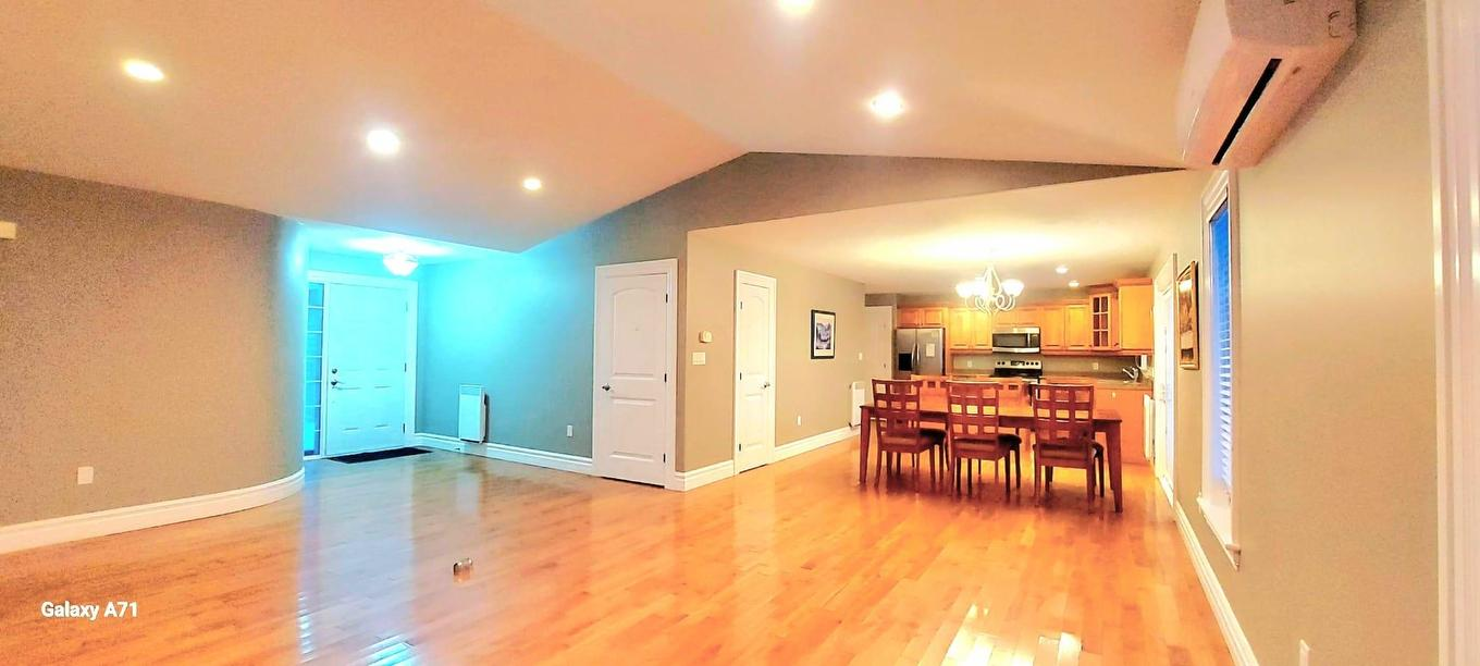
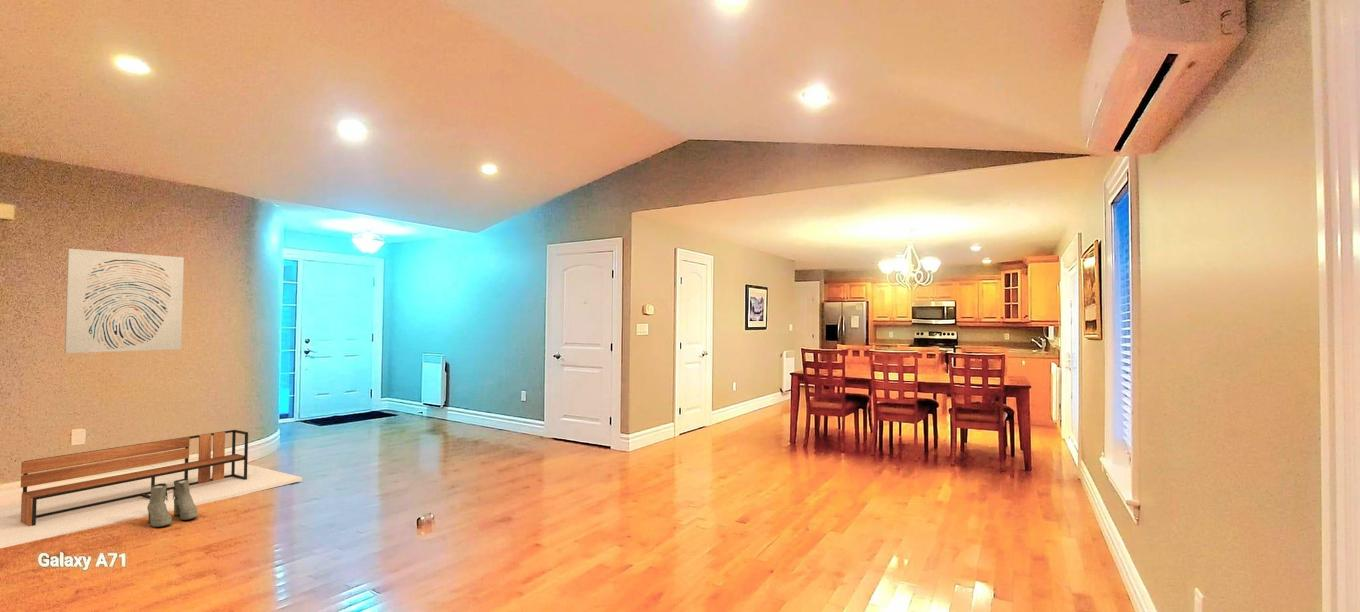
+ boots [147,479,199,528]
+ wall art [64,248,185,354]
+ bench [0,429,303,549]
